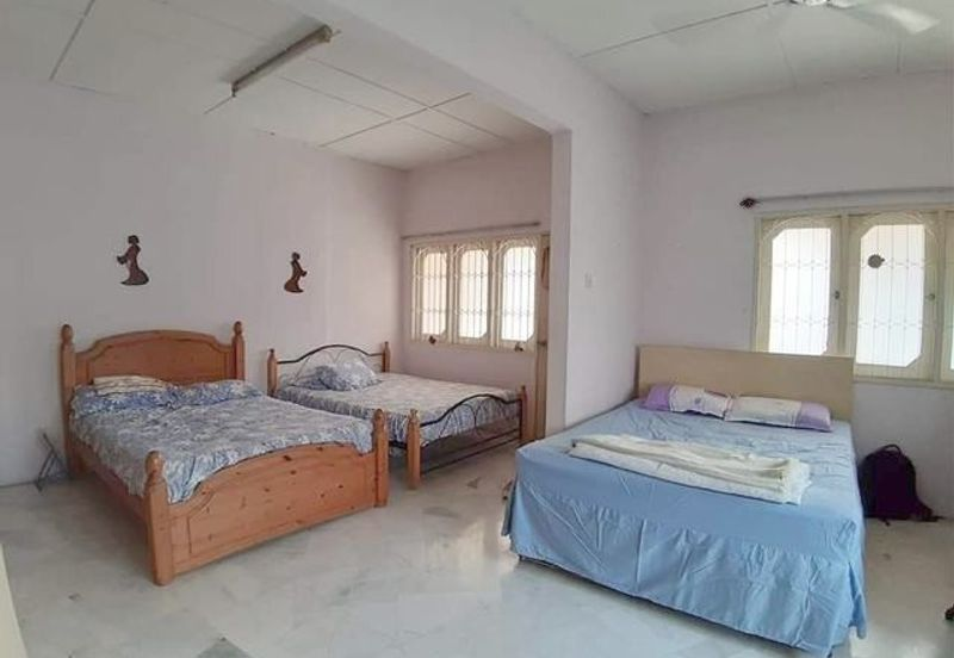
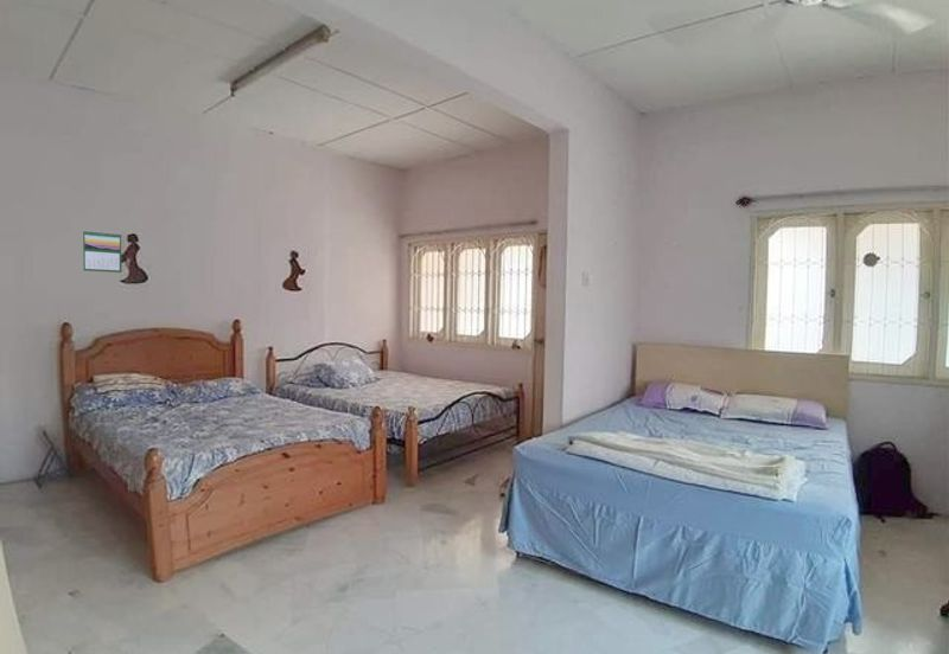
+ calendar [82,229,123,274]
